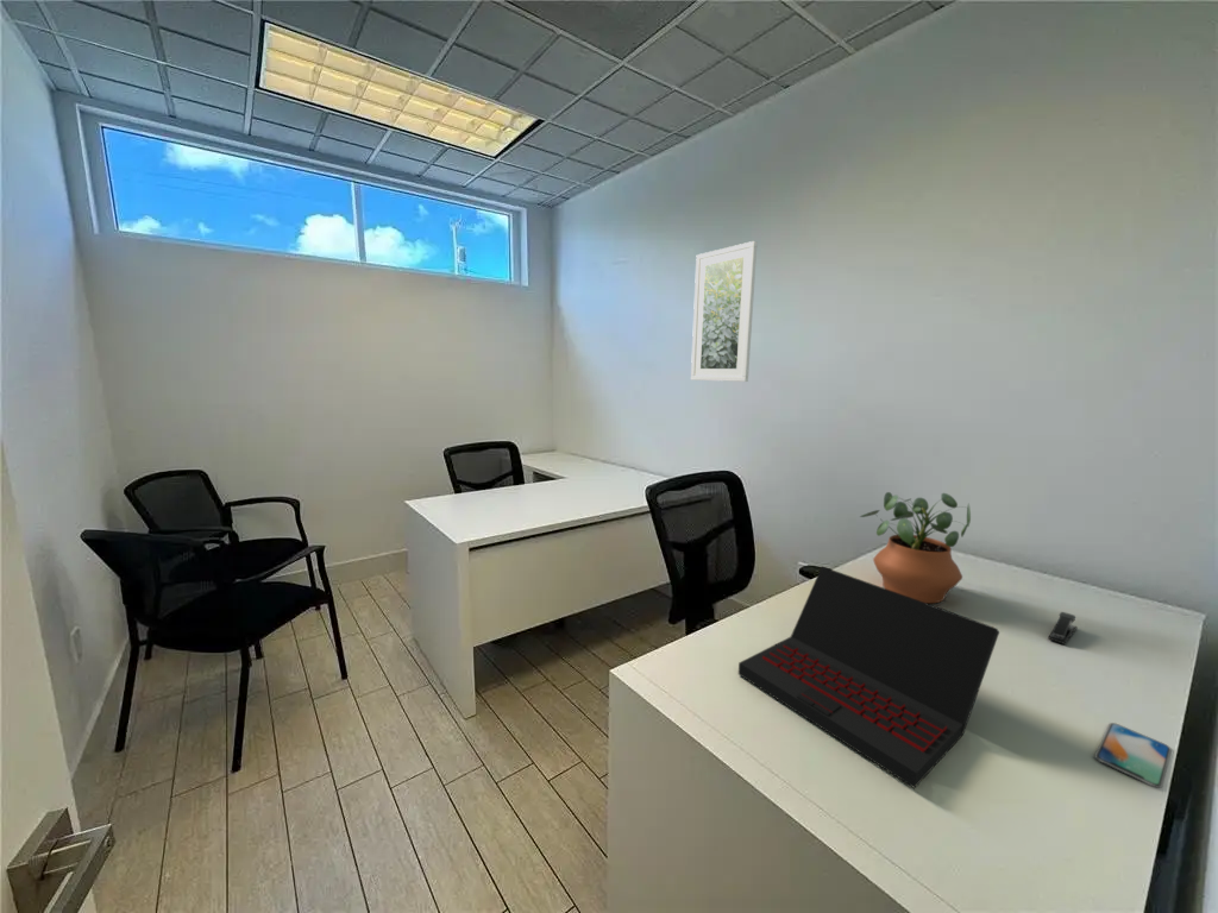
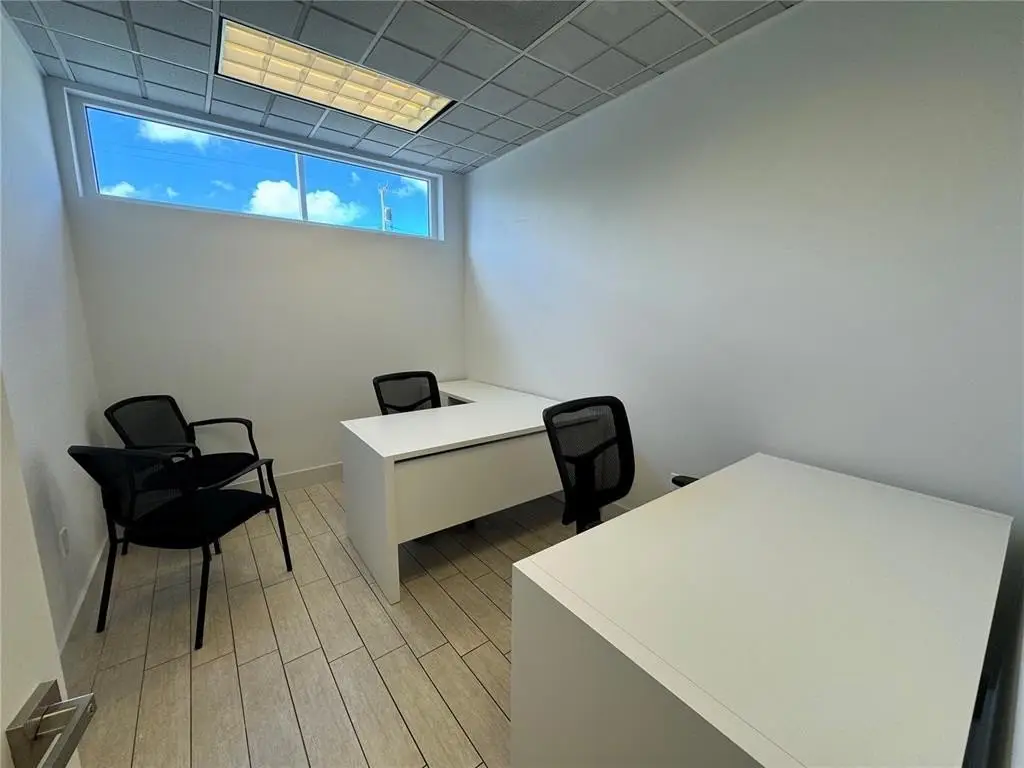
- smartphone [1093,722,1173,789]
- laptop [737,565,1000,789]
- potted plant [859,491,972,604]
- stapler [1047,611,1079,646]
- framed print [690,240,758,383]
